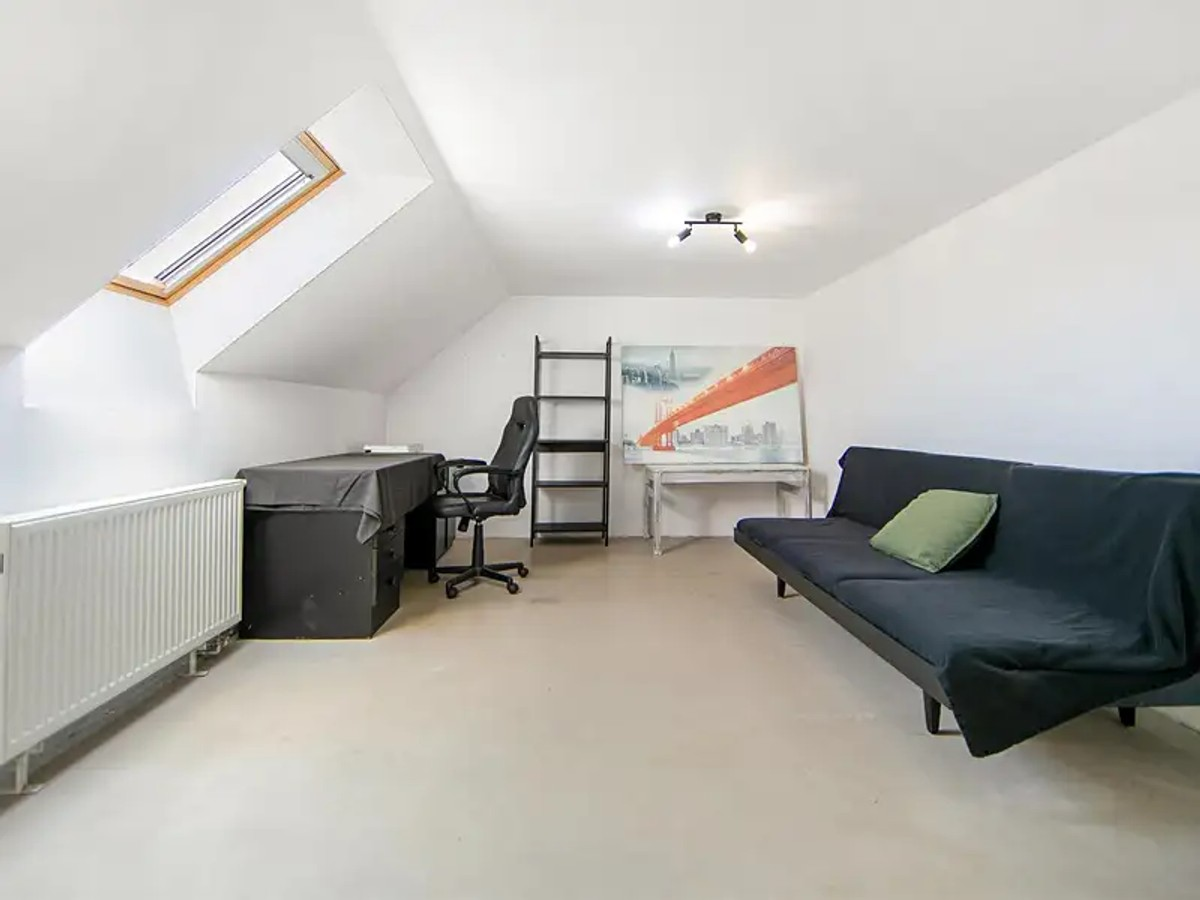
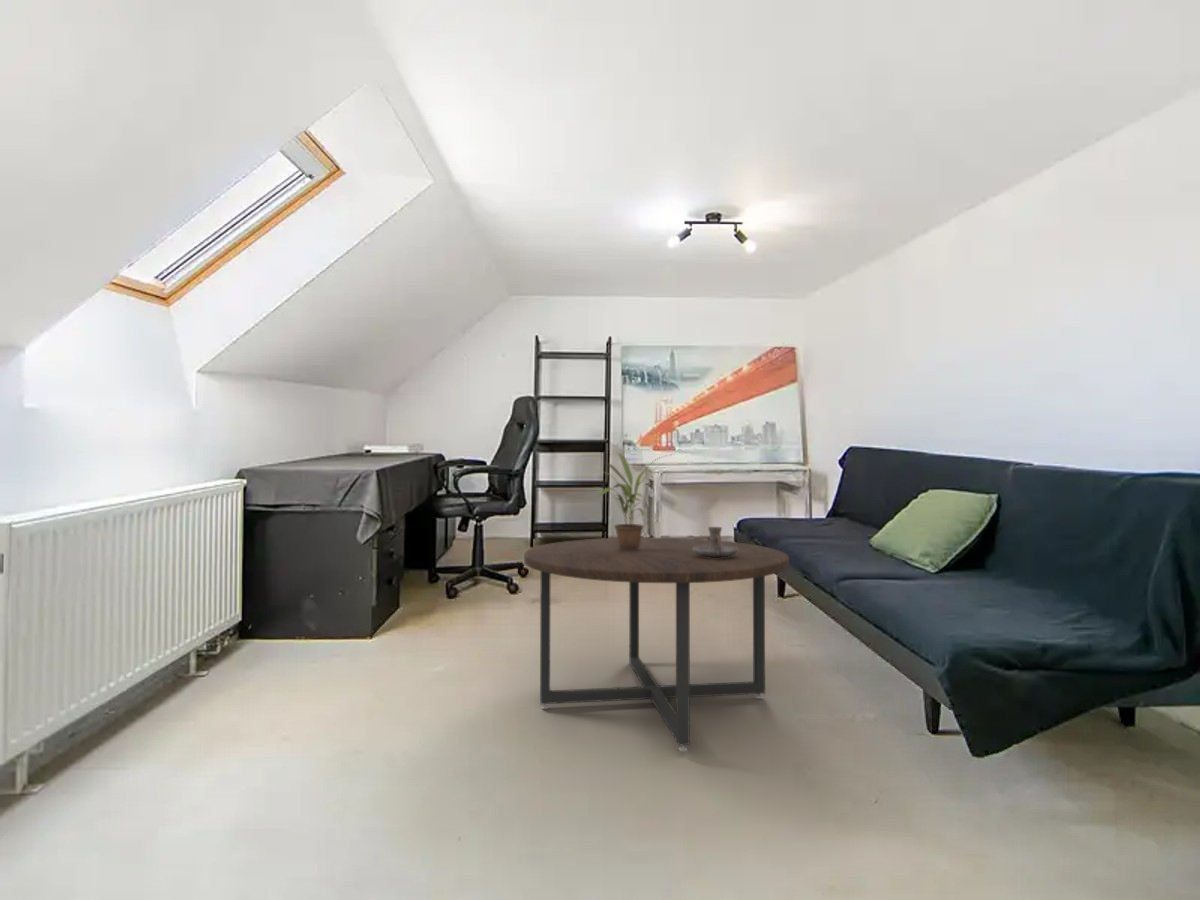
+ potted plant [593,451,675,551]
+ candle holder [693,526,738,558]
+ coffee table [523,537,790,752]
